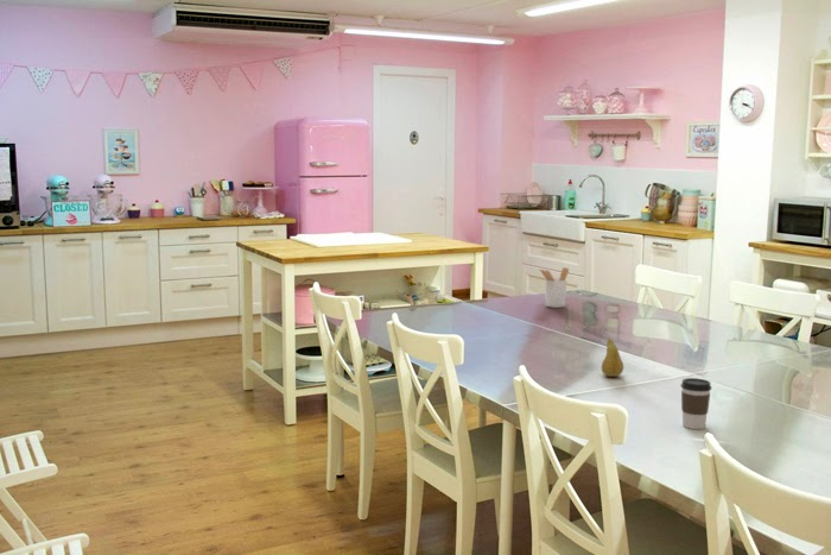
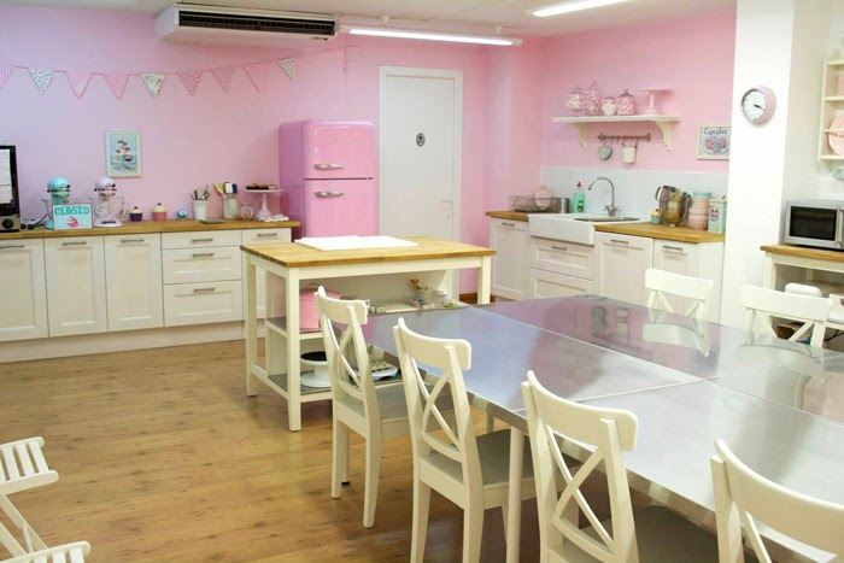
- fruit [601,338,624,378]
- coffee cup [680,377,712,430]
- utensil holder [538,266,570,309]
